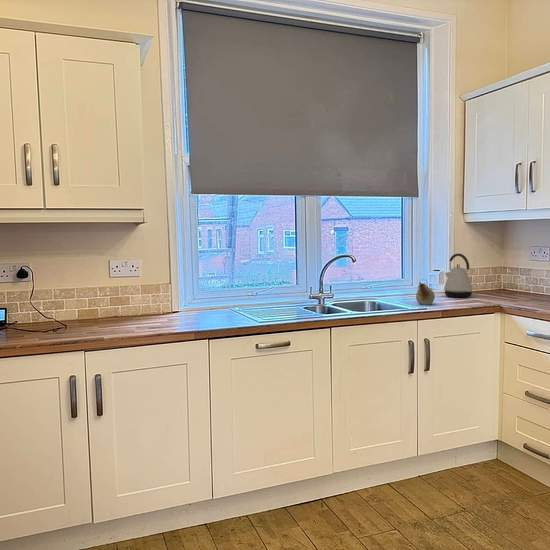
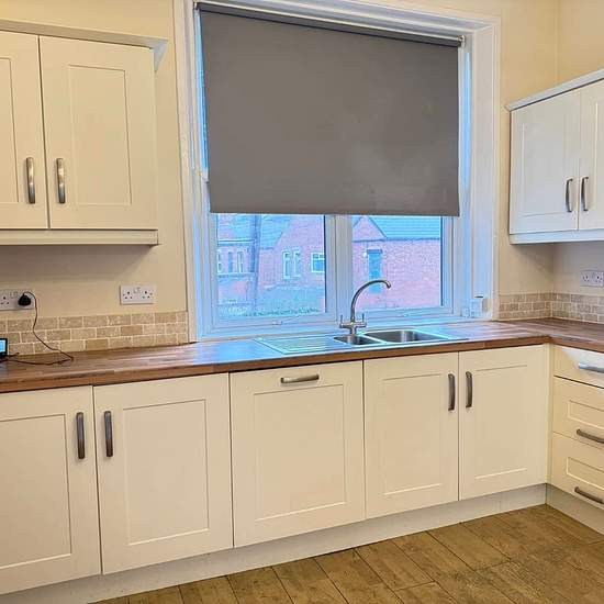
- fruit [415,281,436,306]
- kettle [443,253,474,298]
